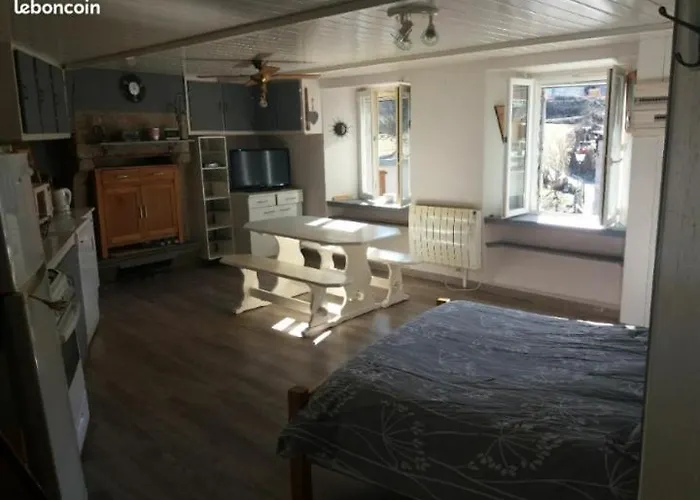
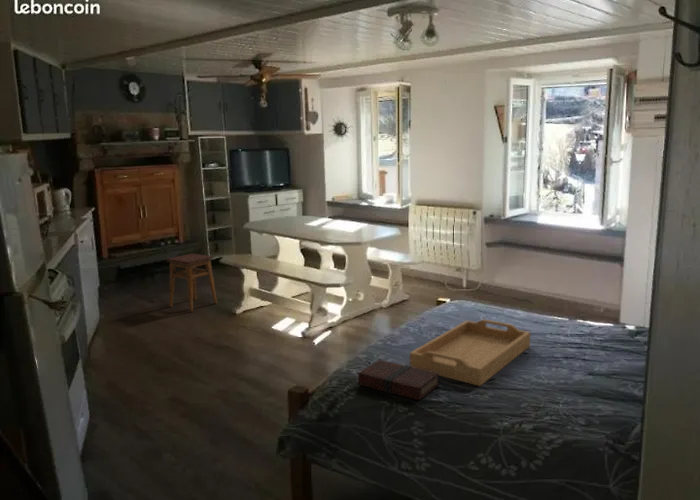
+ serving tray [409,318,531,387]
+ book [357,359,440,401]
+ stool [165,253,218,312]
